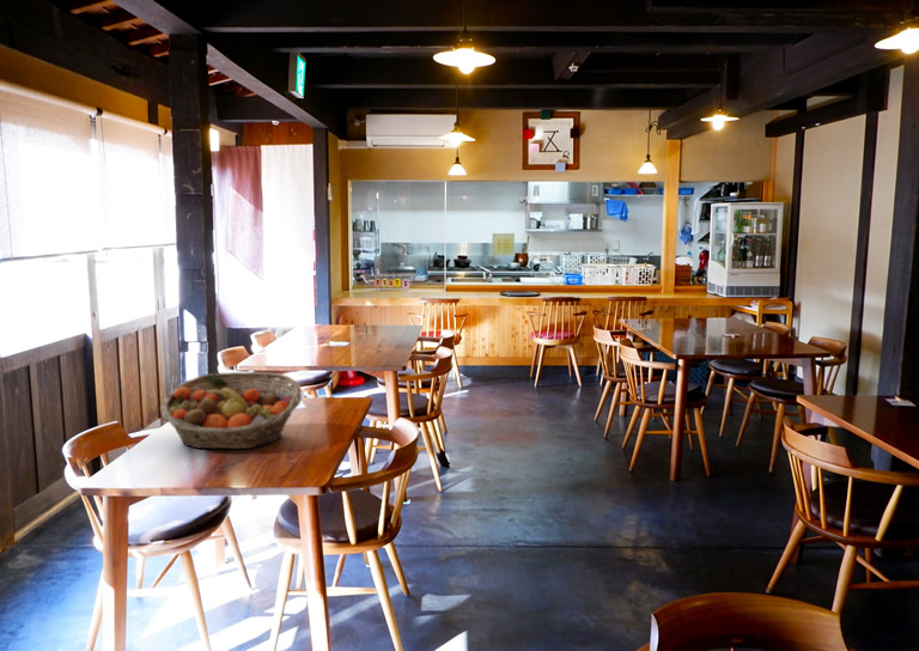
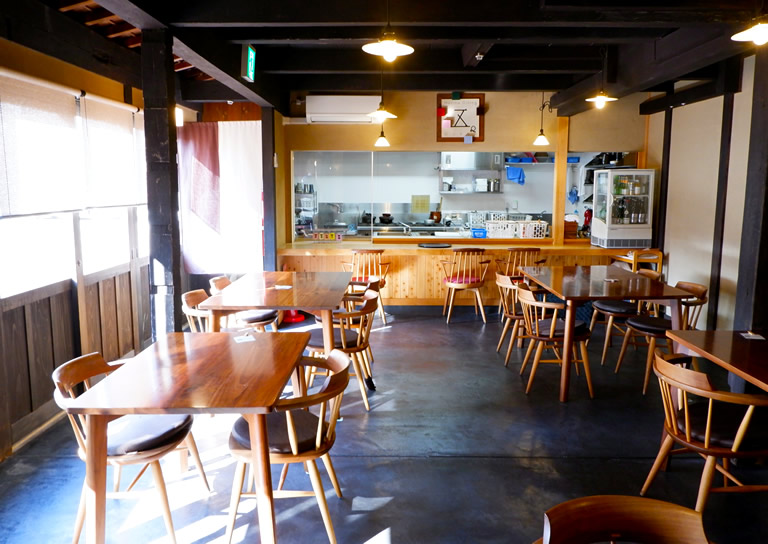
- fruit basket [159,371,303,450]
